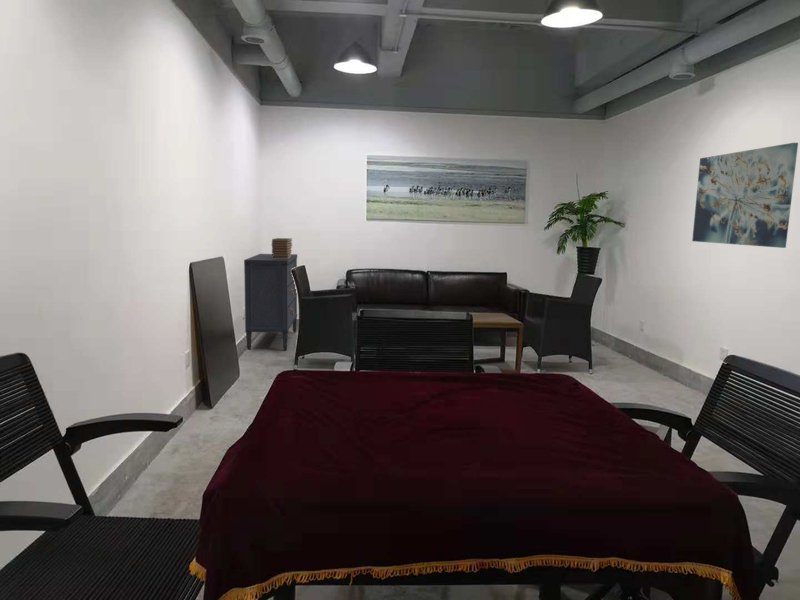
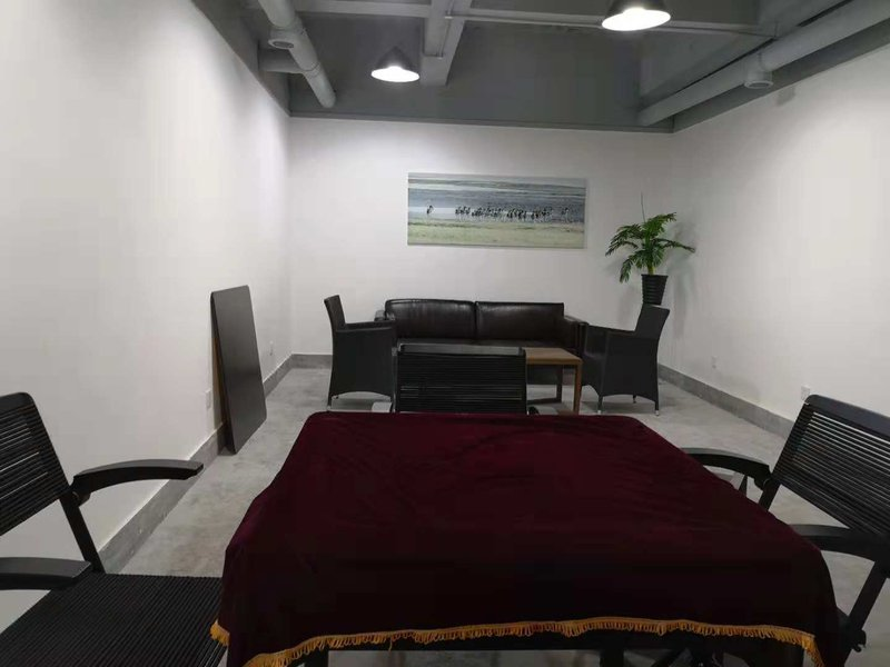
- dresser [243,253,298,351]
- wall art [691,142,799,249]
- book stack [271,237,293,259]
